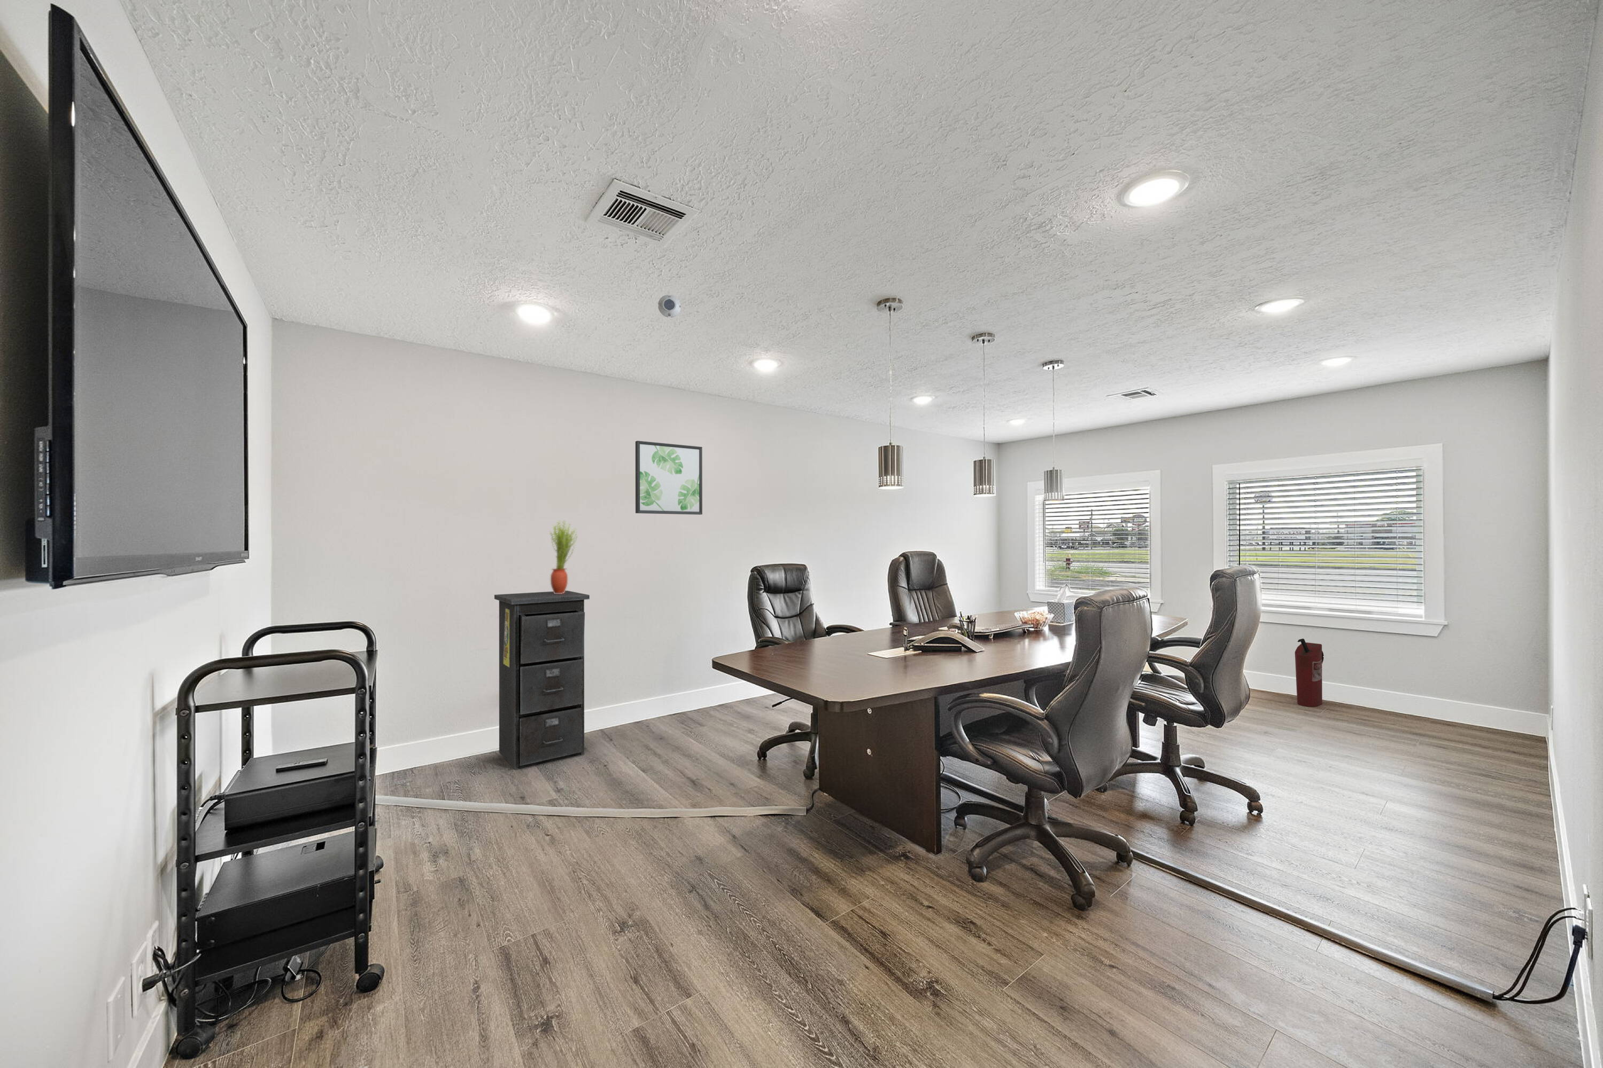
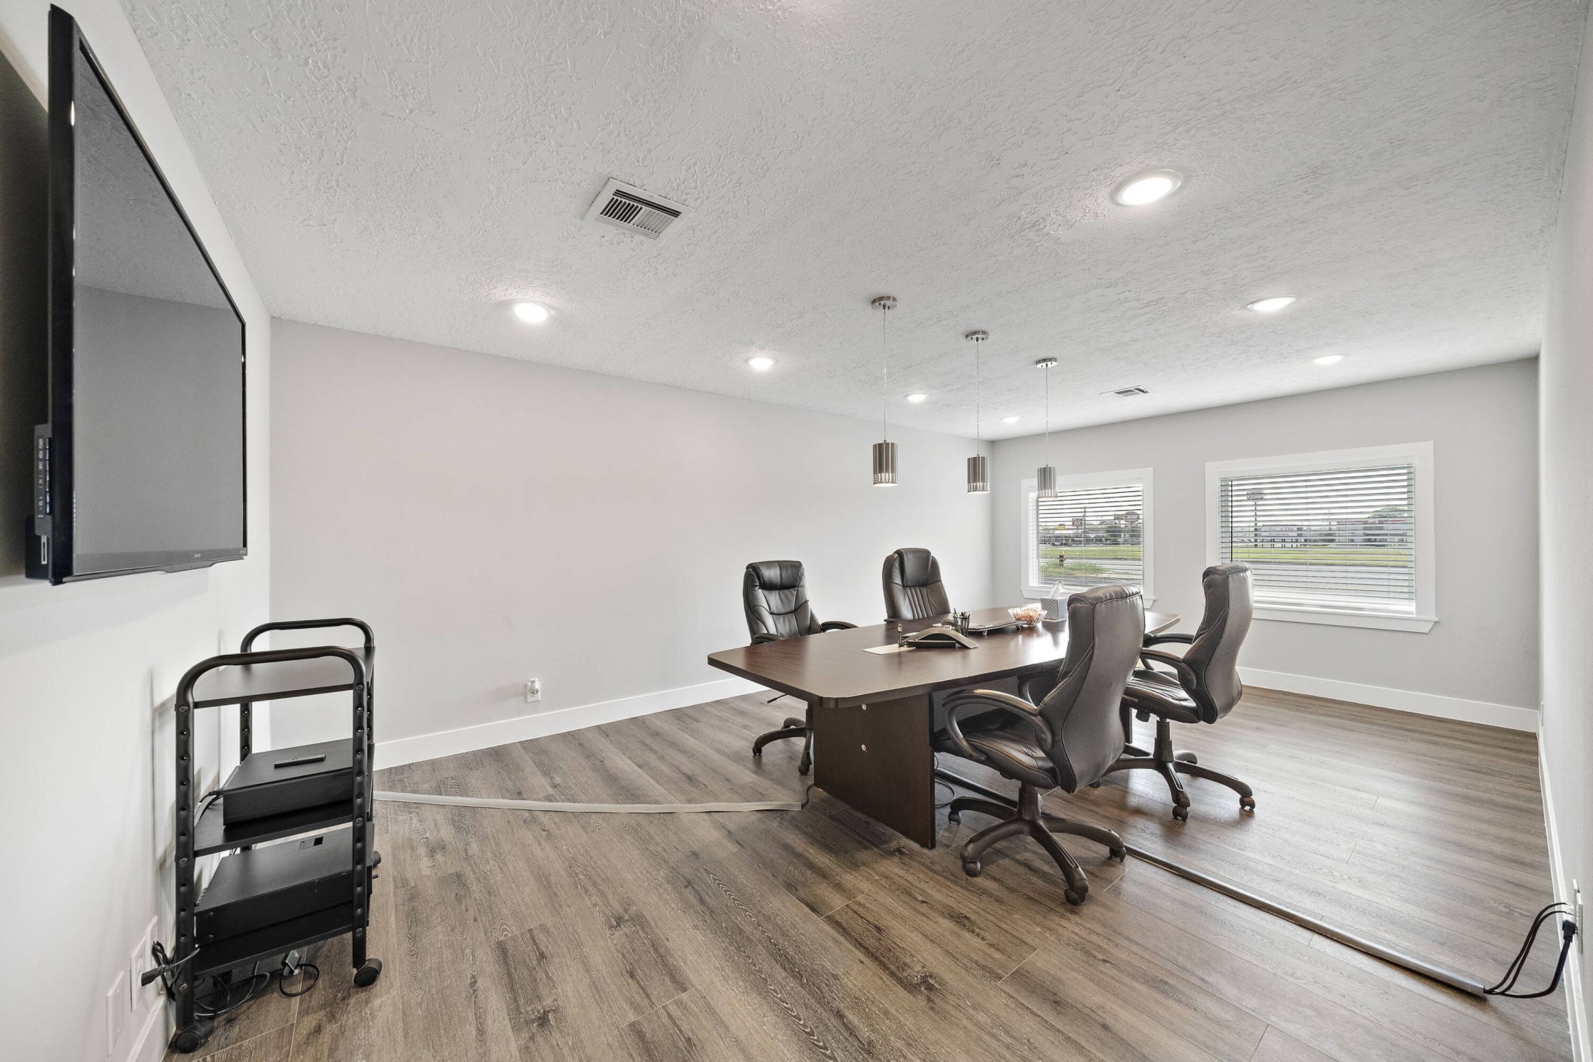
- wall art [635,441,703,515]
- smoke detector [657,294,681,318]
- potted plant [549,520,577,594]
- filing cabinet [494,590,590,770]
- fire extinguisher [1294,638,1325,707]
